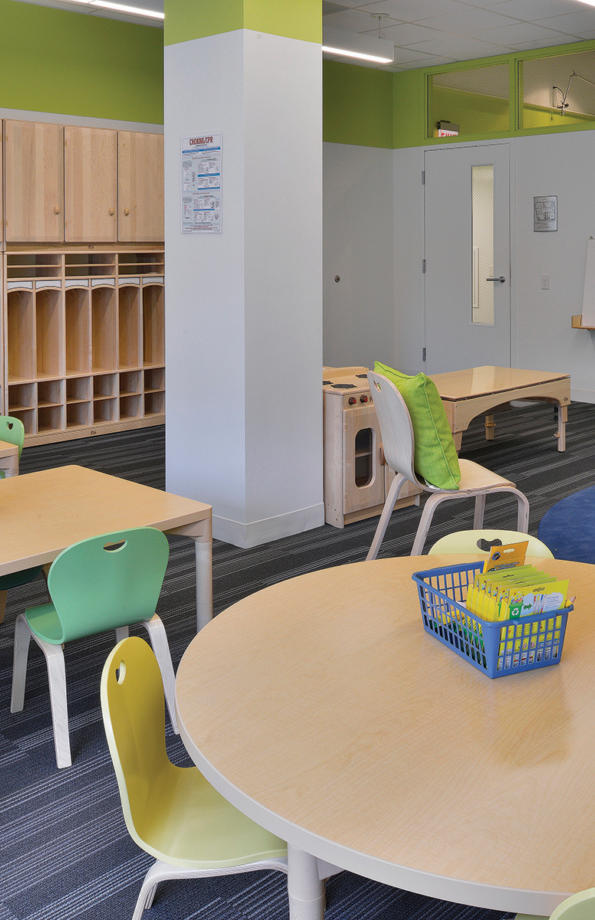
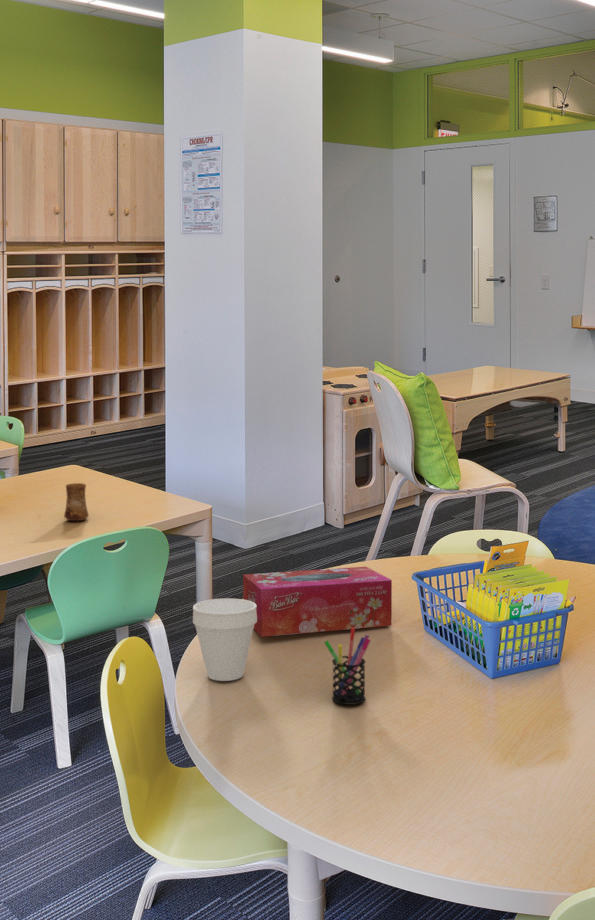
+ tissue box [242,566,393,638]
+ pen holder [323,628,372,706]
+ cup [192,598,257,682]
+ cup [63,482,90,522]
